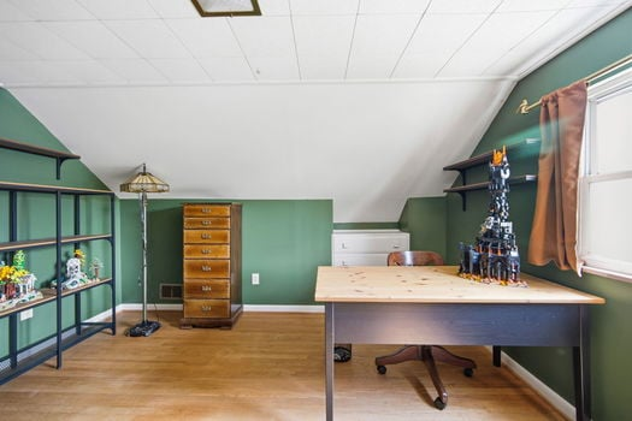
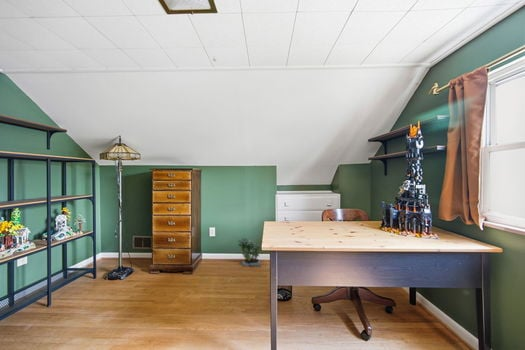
+ potted plant [237,237,262,267]
